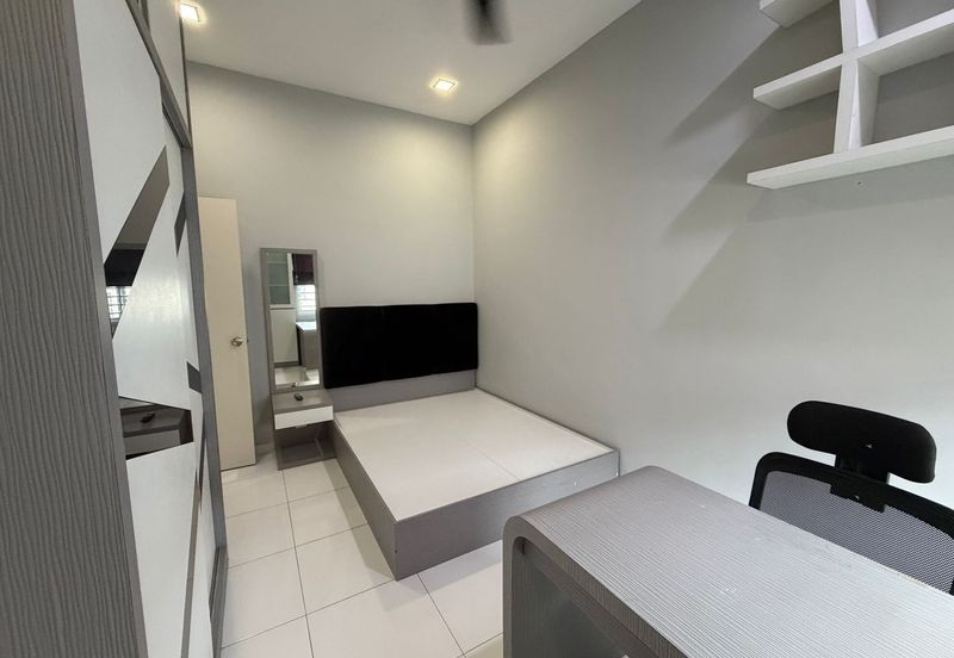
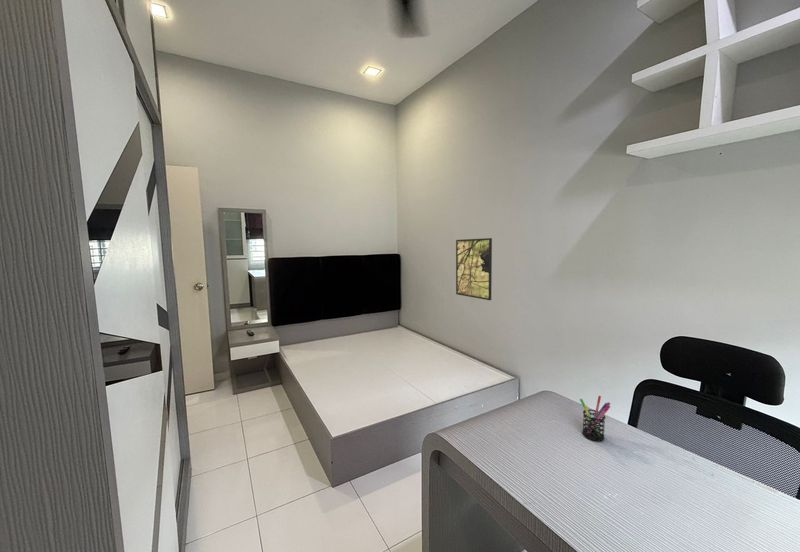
+ pen holder [579,395,611,442]
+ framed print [455,237,493,301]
